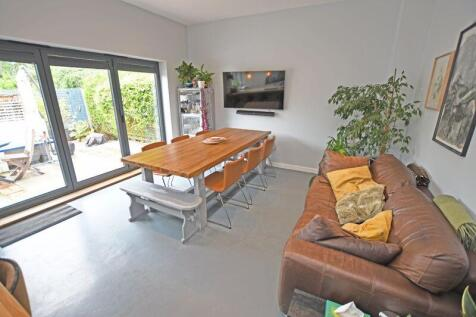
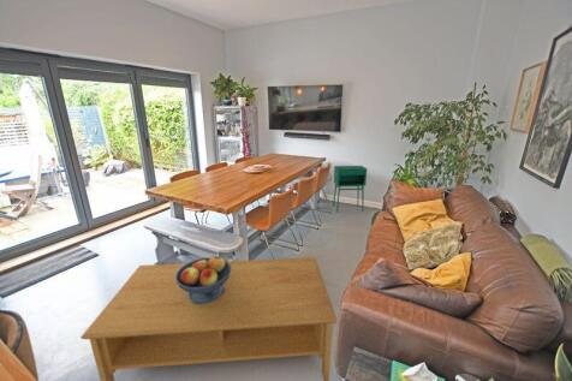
+ storage cabinet [332,165,368,213]
+ fruit bowl [175,255,232,304]
+ coffee table [79,256,339,381]
